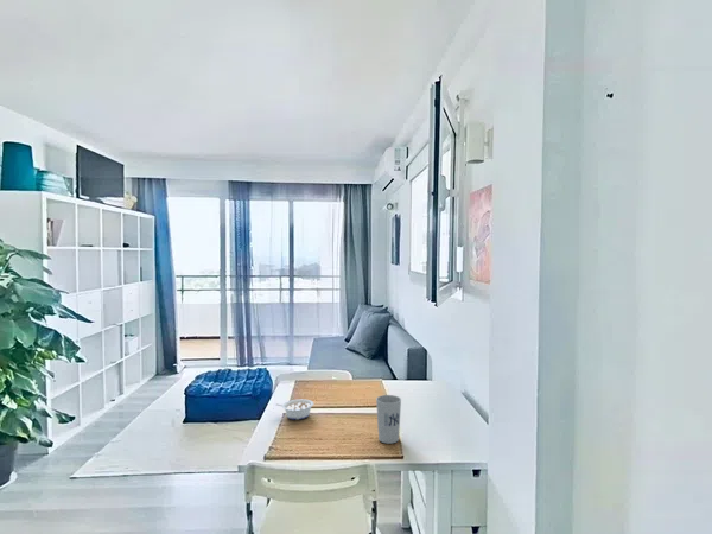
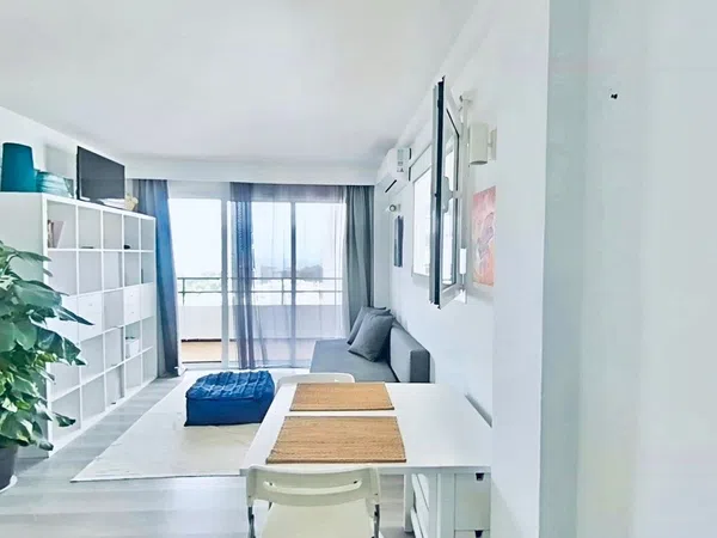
- cup [375,394,402,445]
- legume [274,399,314,420]
